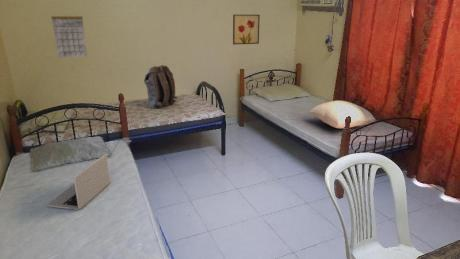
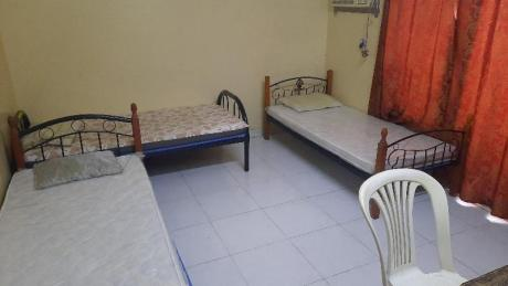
- pillow [308,100,377,129]
- calendar [50,11,88,59]
- laptop [46,153,111,211]
- wall art [232,14,261,46]
- backpack [143,64,178,110]
